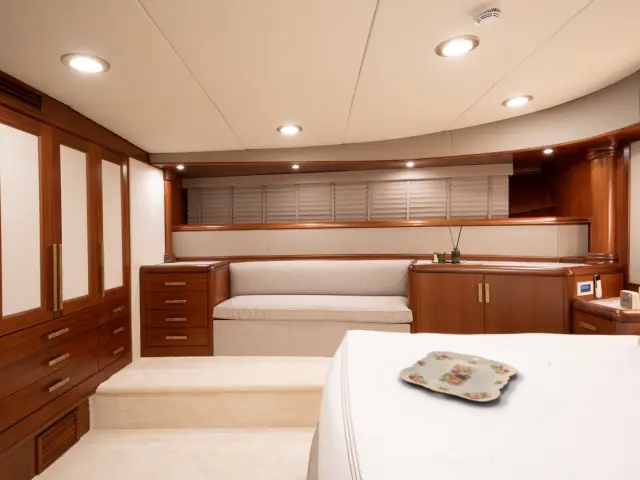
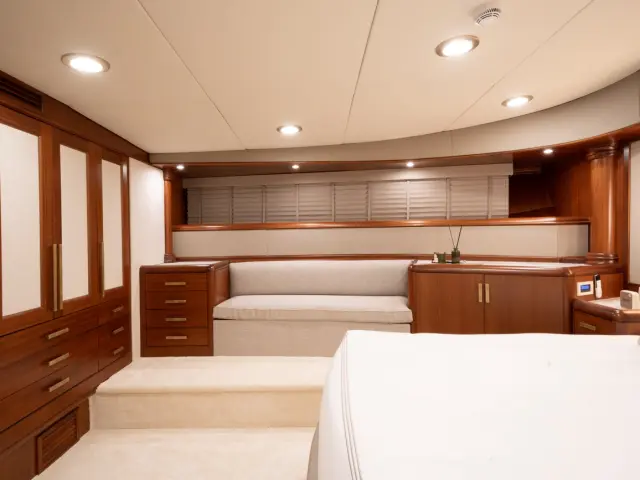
- serving tray [399,350,518,403]
